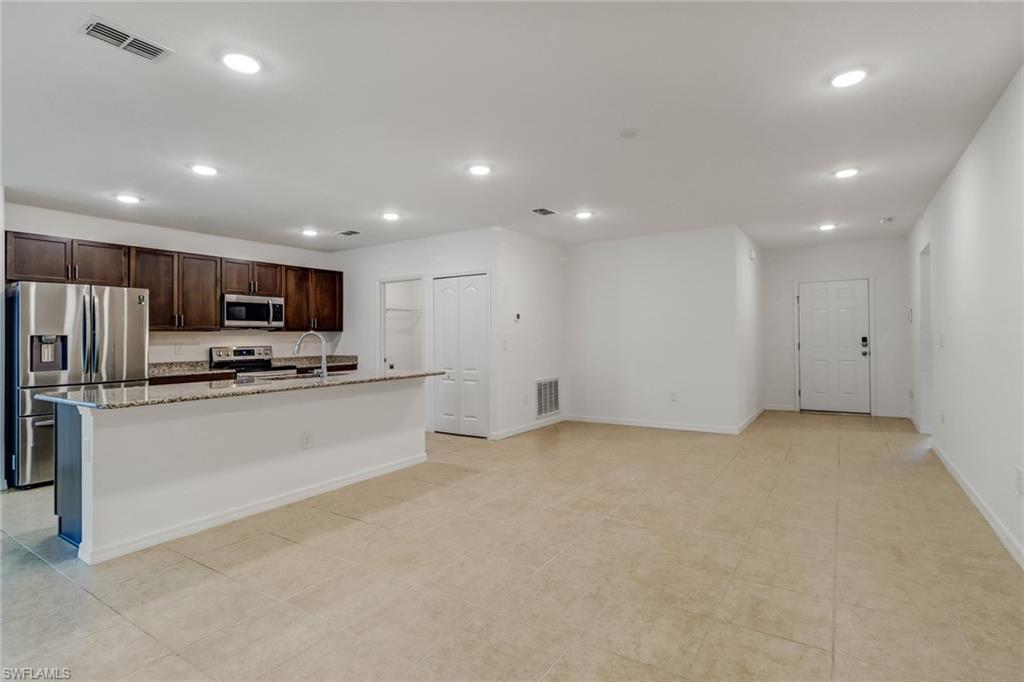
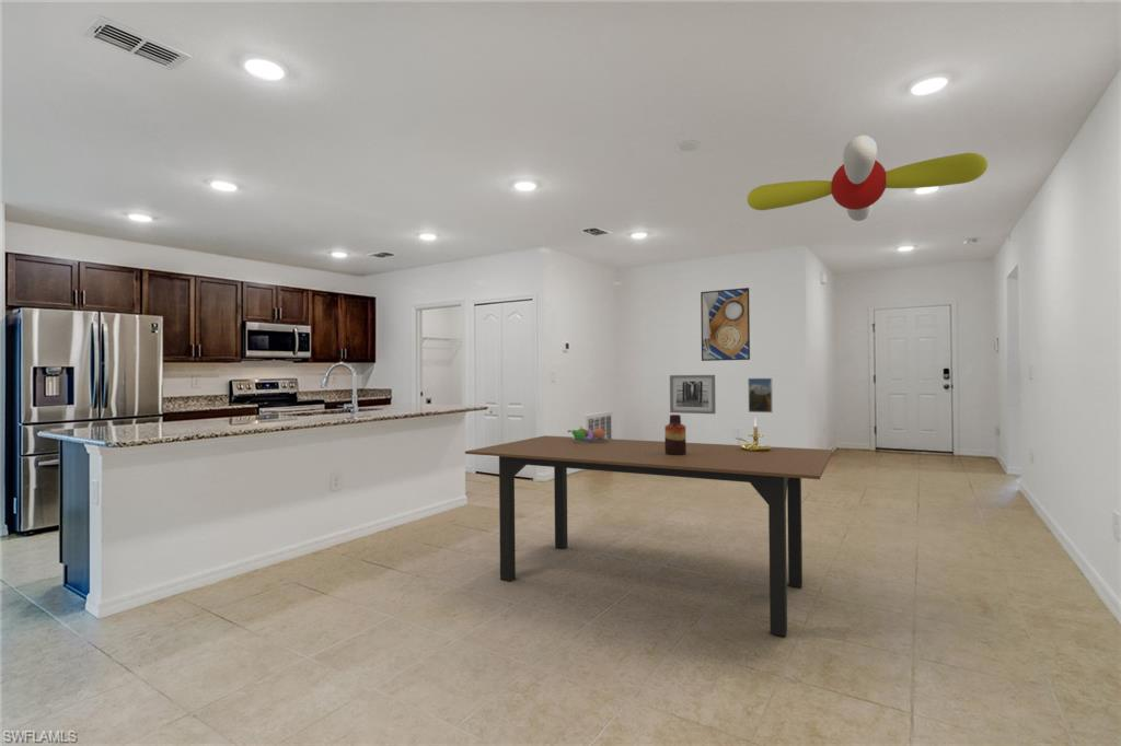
+ vase [663,413,687,455]
+ dining table [464,434,833,638]
+ candle holder [737,418,773,452]
+ fruit bowl [567,424,609,443]
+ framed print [747,377,774,413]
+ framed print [700,287,751,362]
+ wall art [669,374,717,415]
+ ceiling fan [747,135,989,222]
